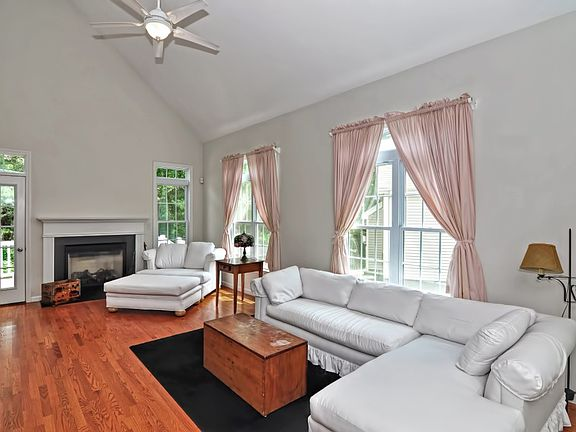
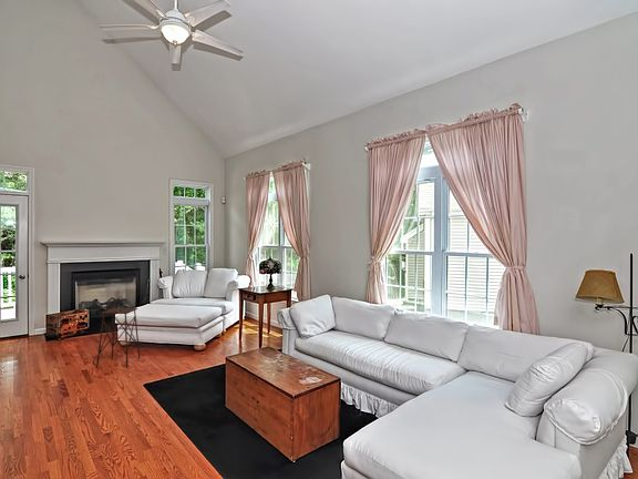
+ side table [95,307,141,369]
